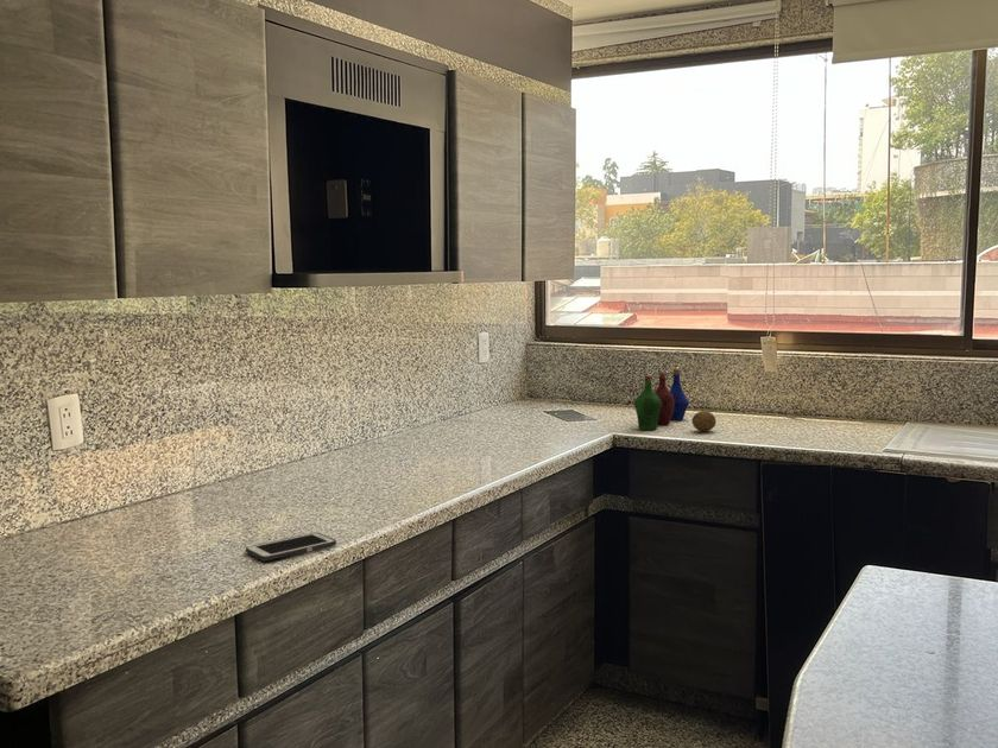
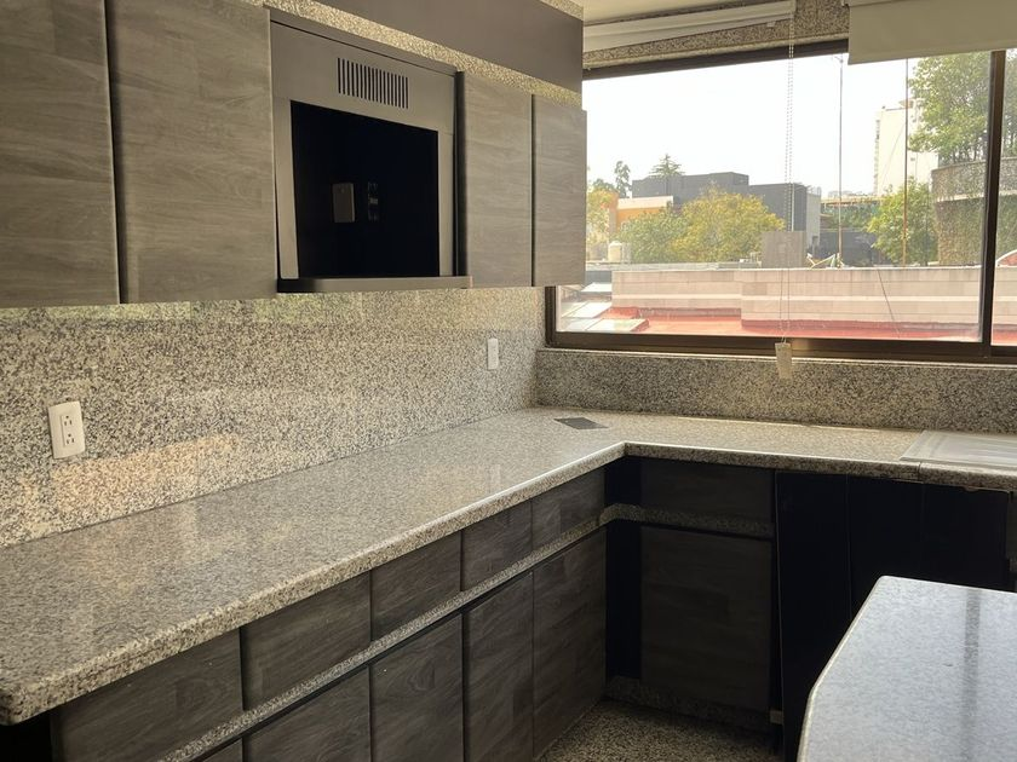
- fruit [691,410,718,432]
- cell phone [245,532,337,563]
- bottle [633,368,690,431]
